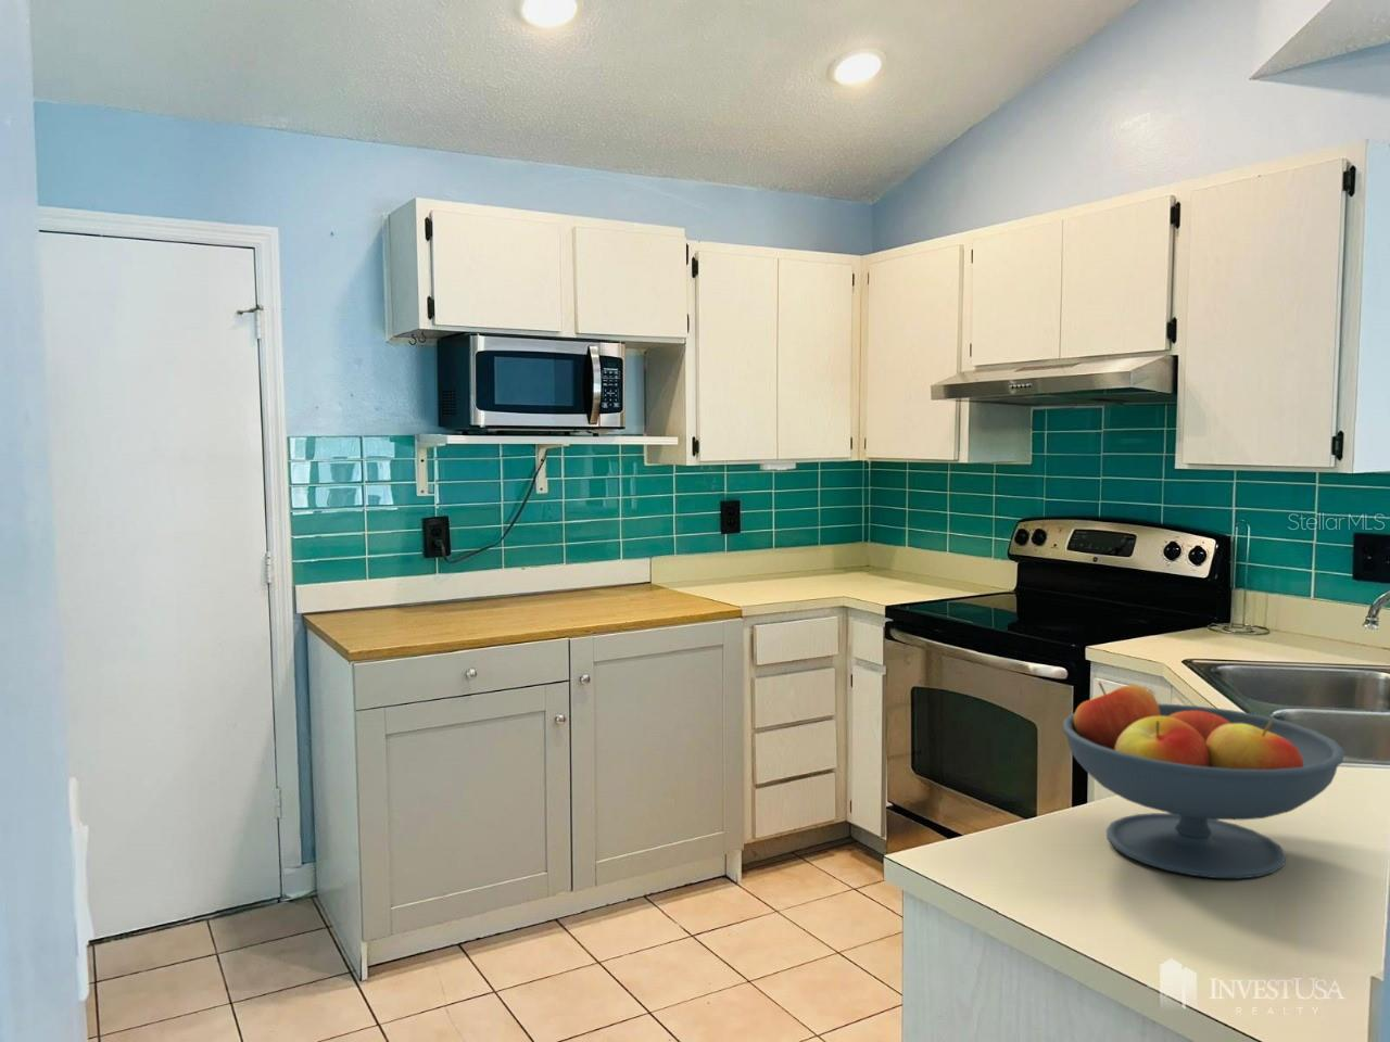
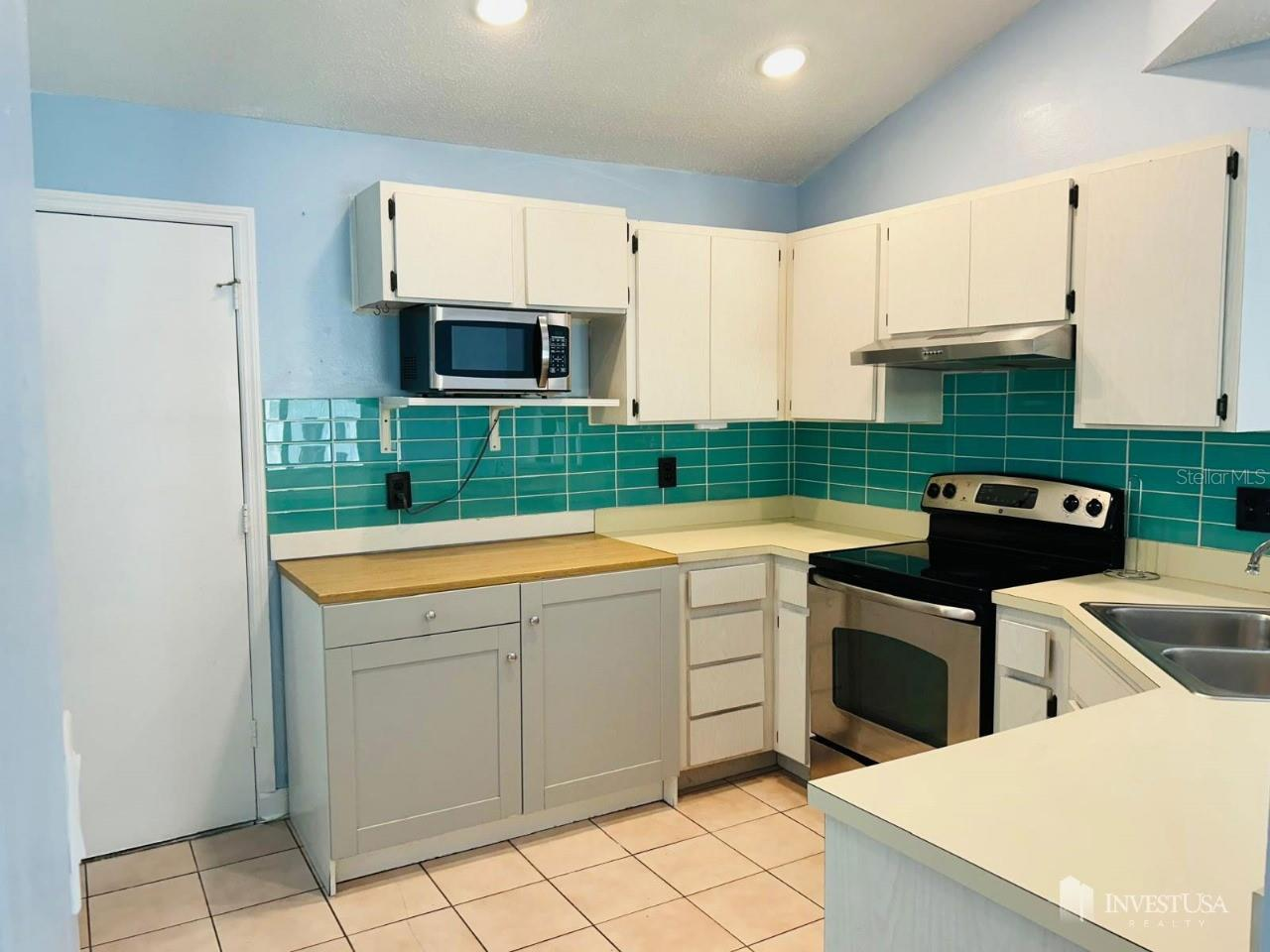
- fruit bowl [1062,681,1345,880]
